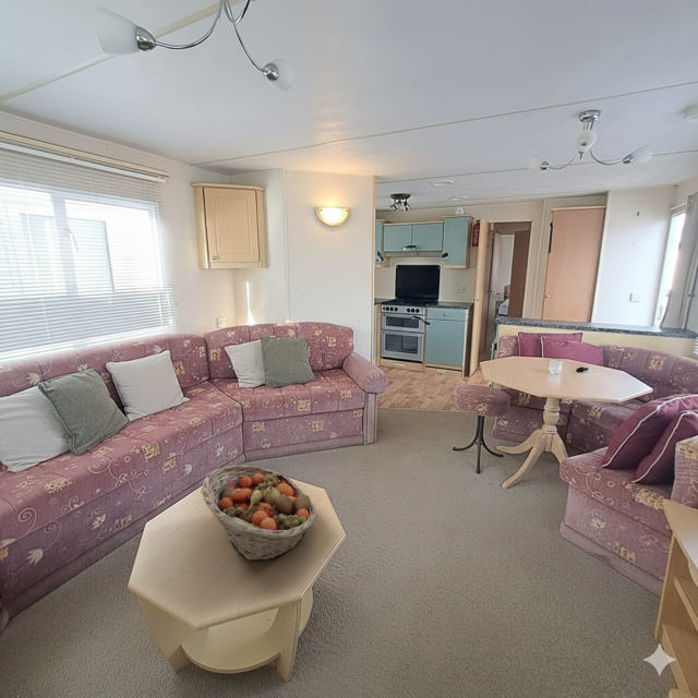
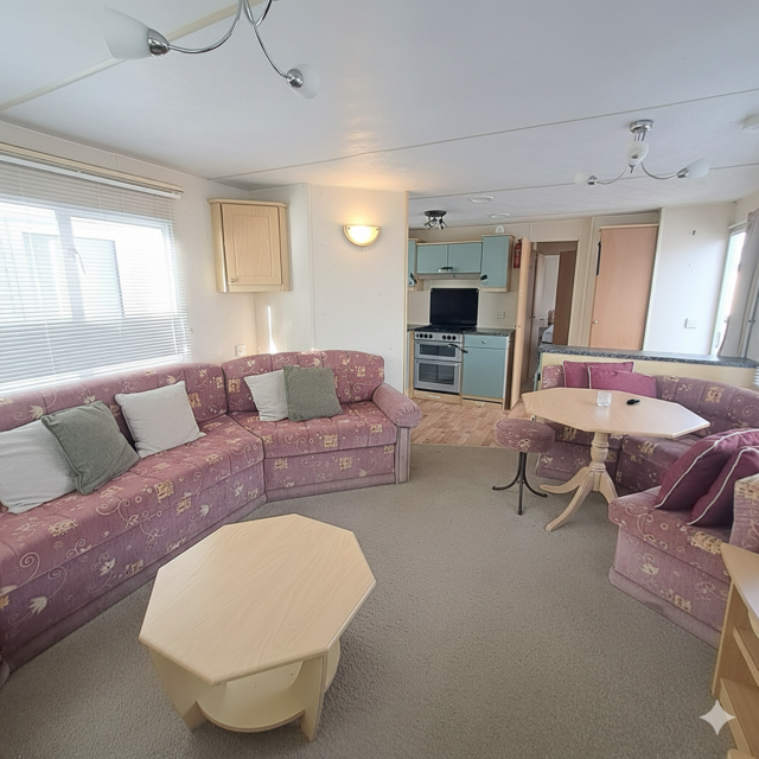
- fruit basket [200,465,317,562]
